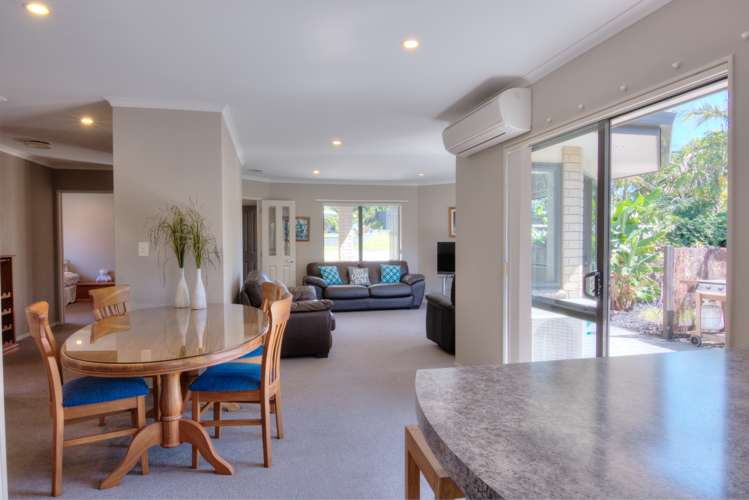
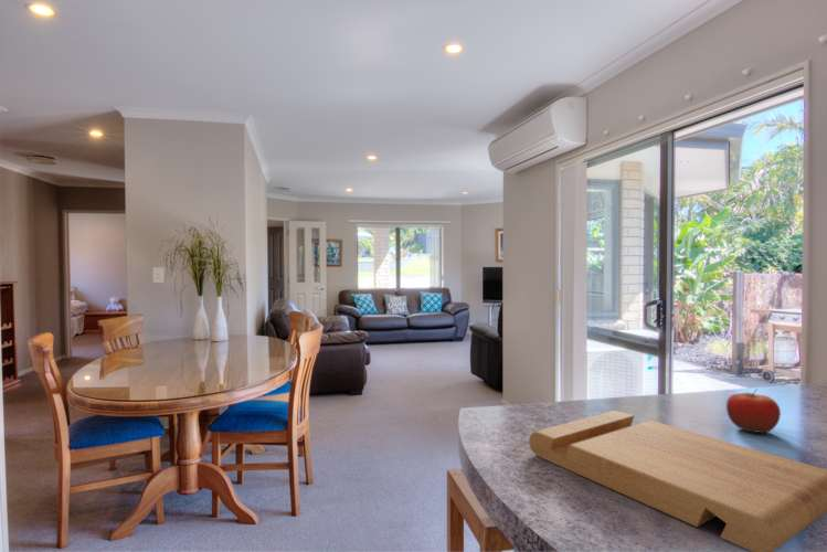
+ fruit [725,388,782,434]
+ cutting board [528,410,827,552]
